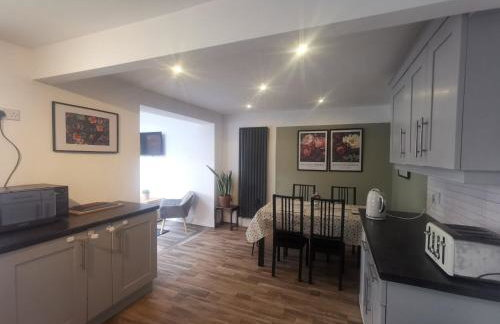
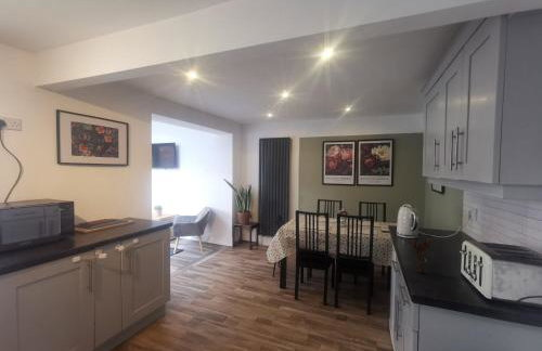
+ utensil holder [411,237,431,273]
